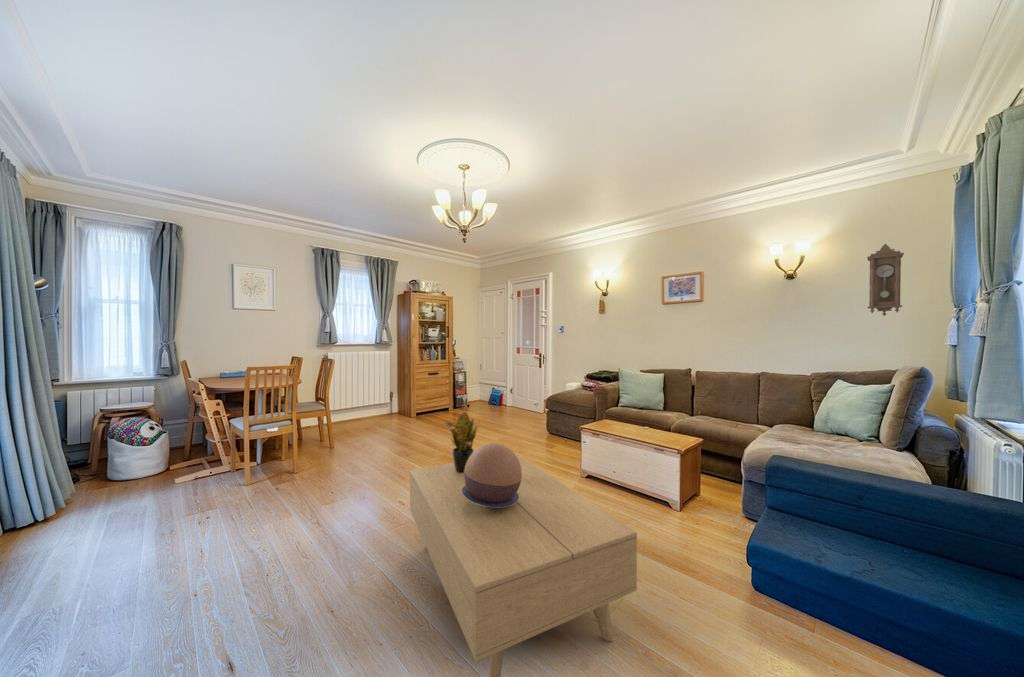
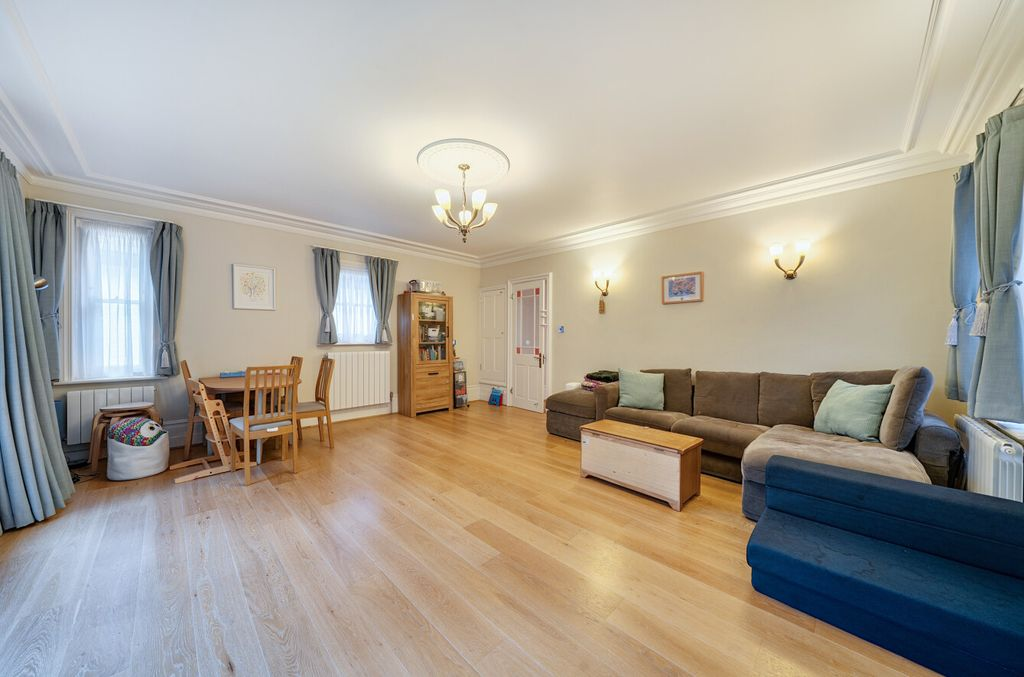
- coffee table [409,451,638,677]
- potted plant [441,411,481,473]
- decorative bowl [462,442,522,507]
- pendulum clock [866,243,905,317]
